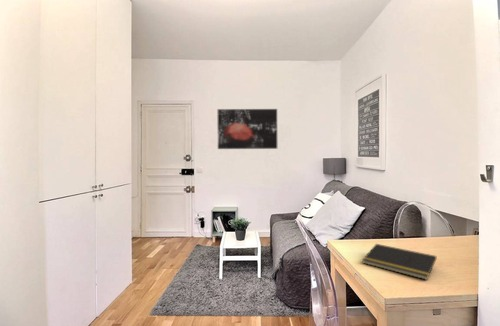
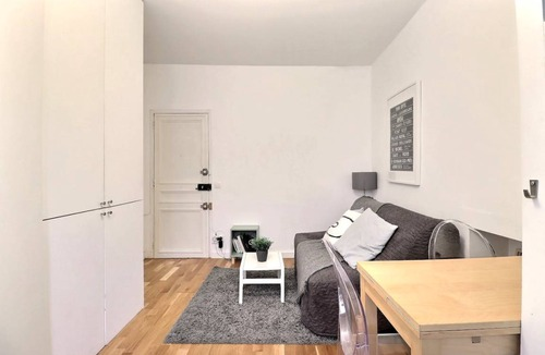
- notepad [361,243,437,281]
- wall art [217,108,278,150]
